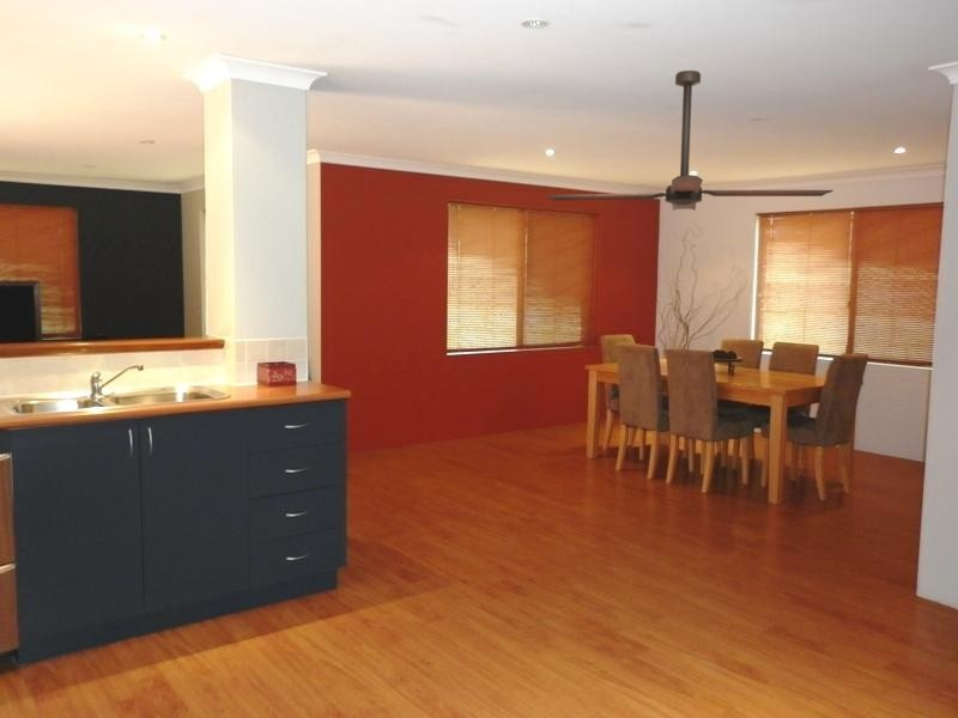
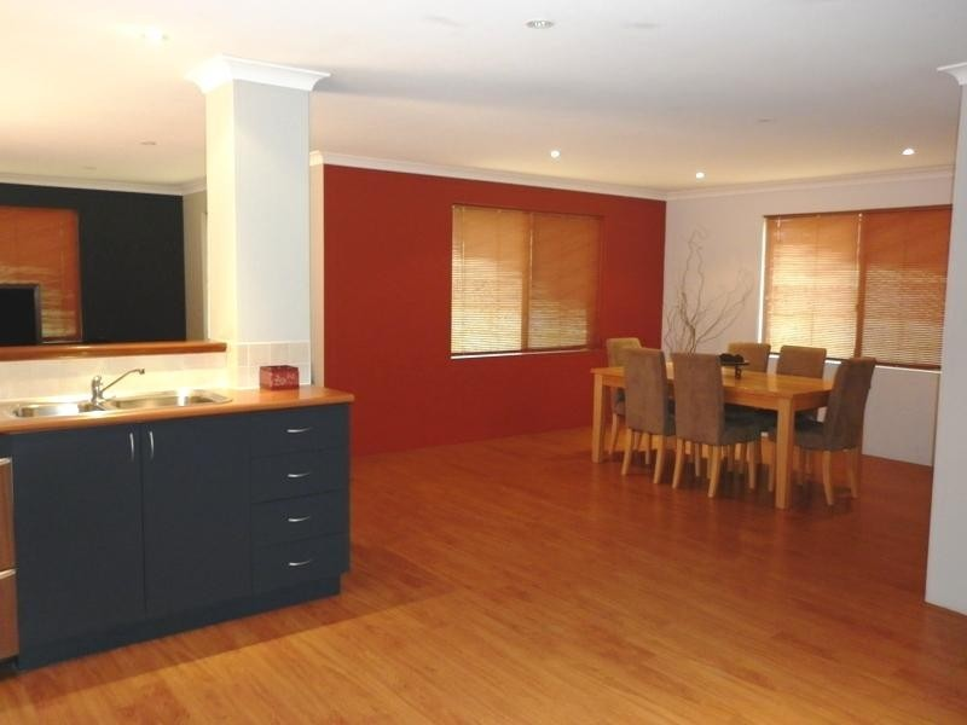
- ceiling fan [544,69,835,212]
